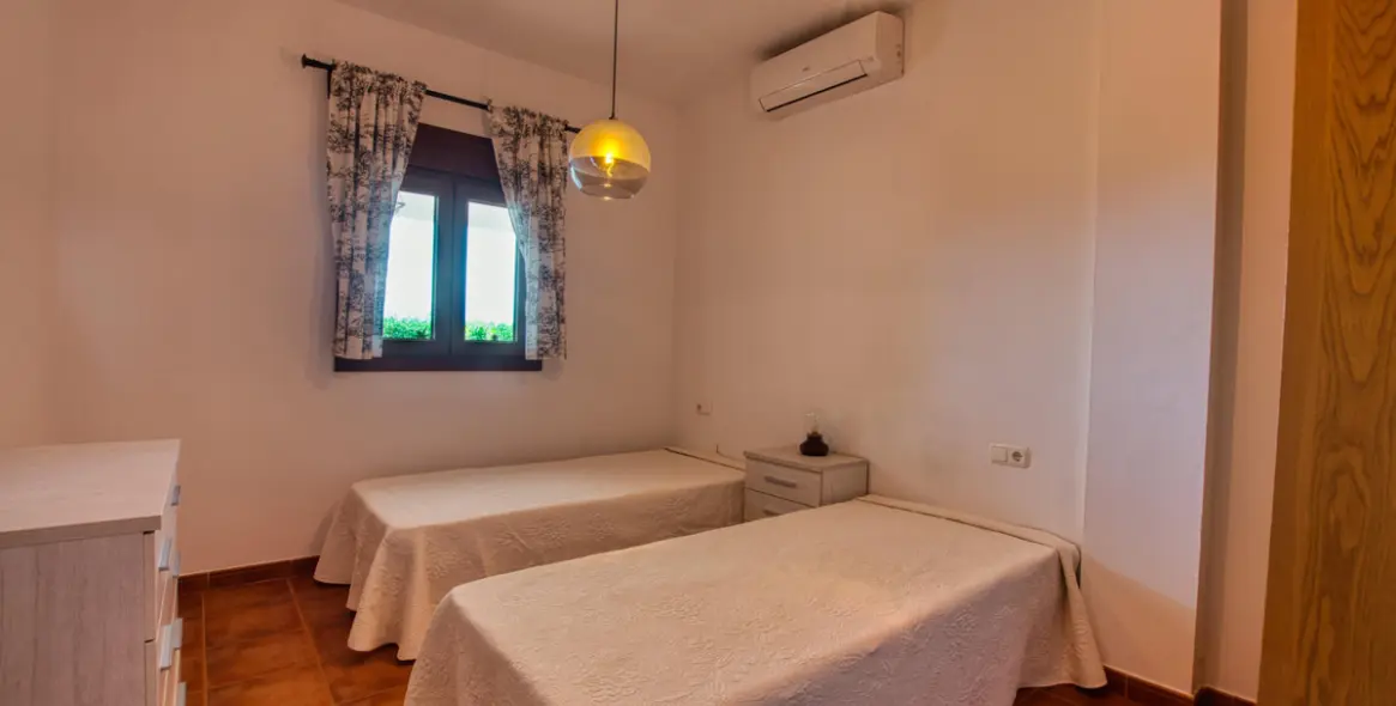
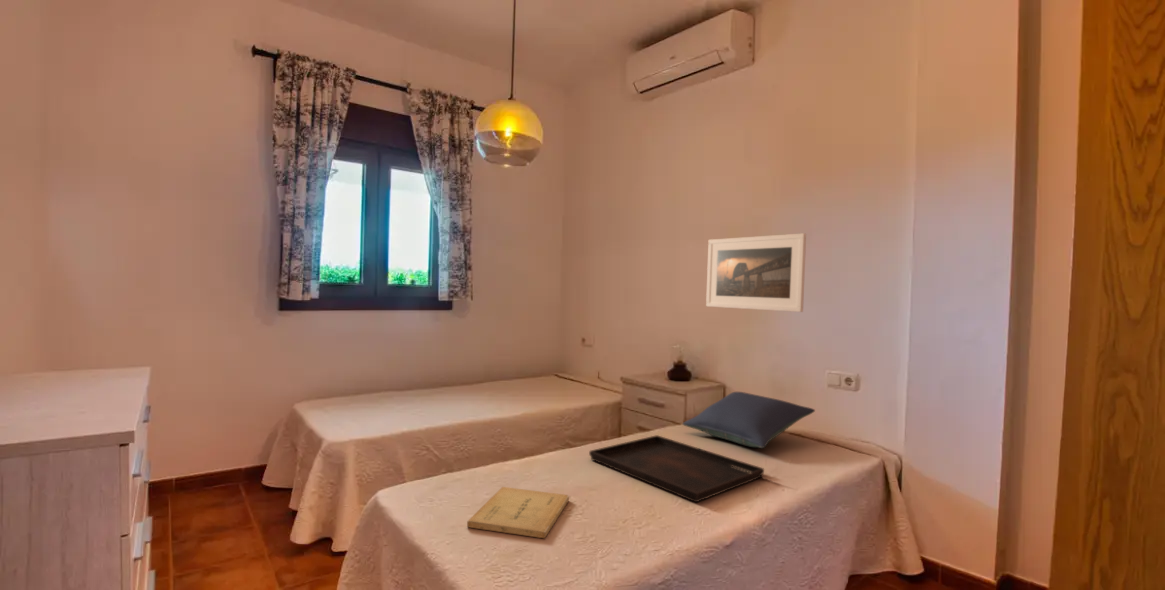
+ pillow [682,391,816,449]
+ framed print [705,232,807,313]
+ book [466,486,570,539]
+ serving tray [588,434,765,503]
